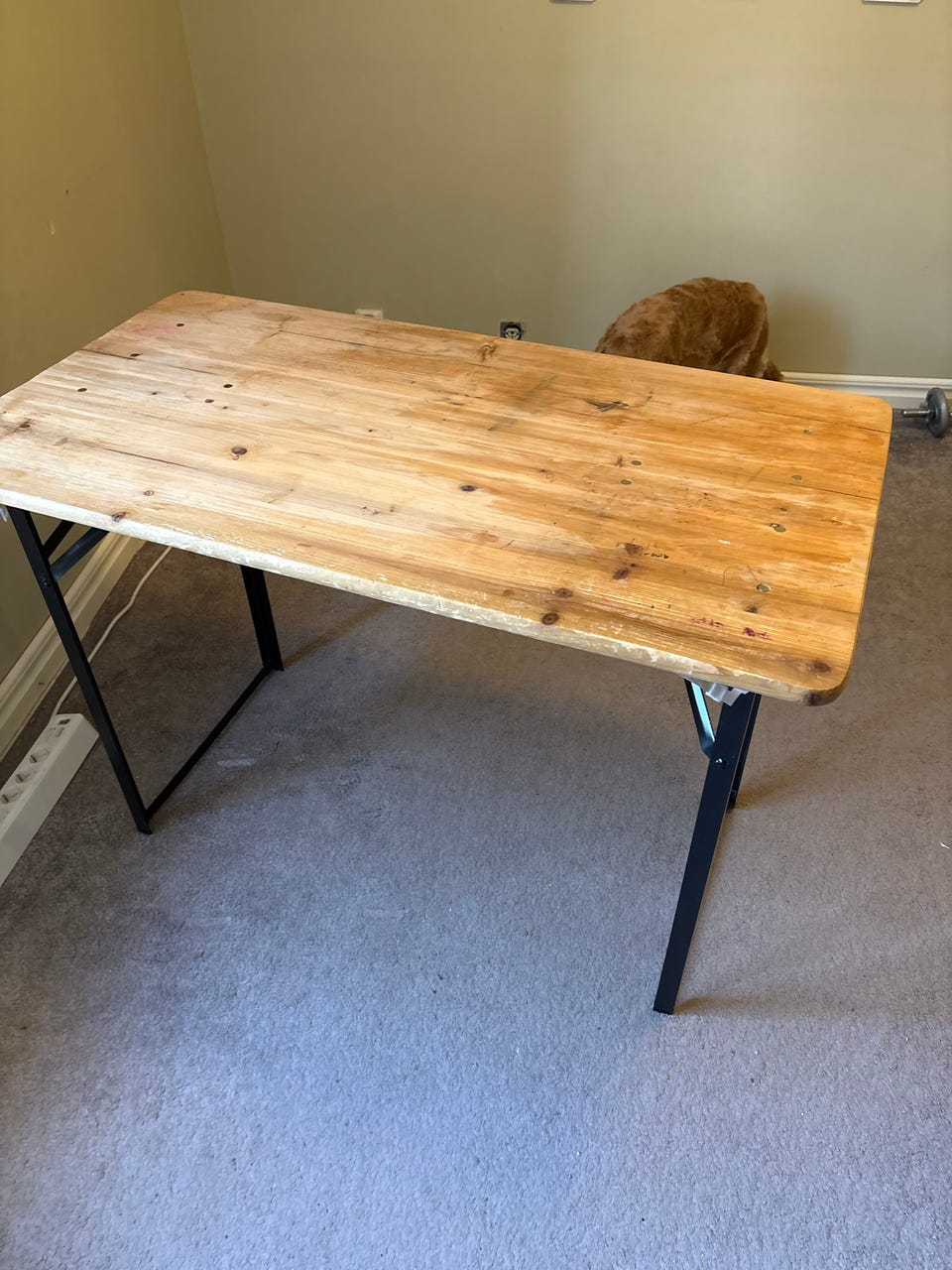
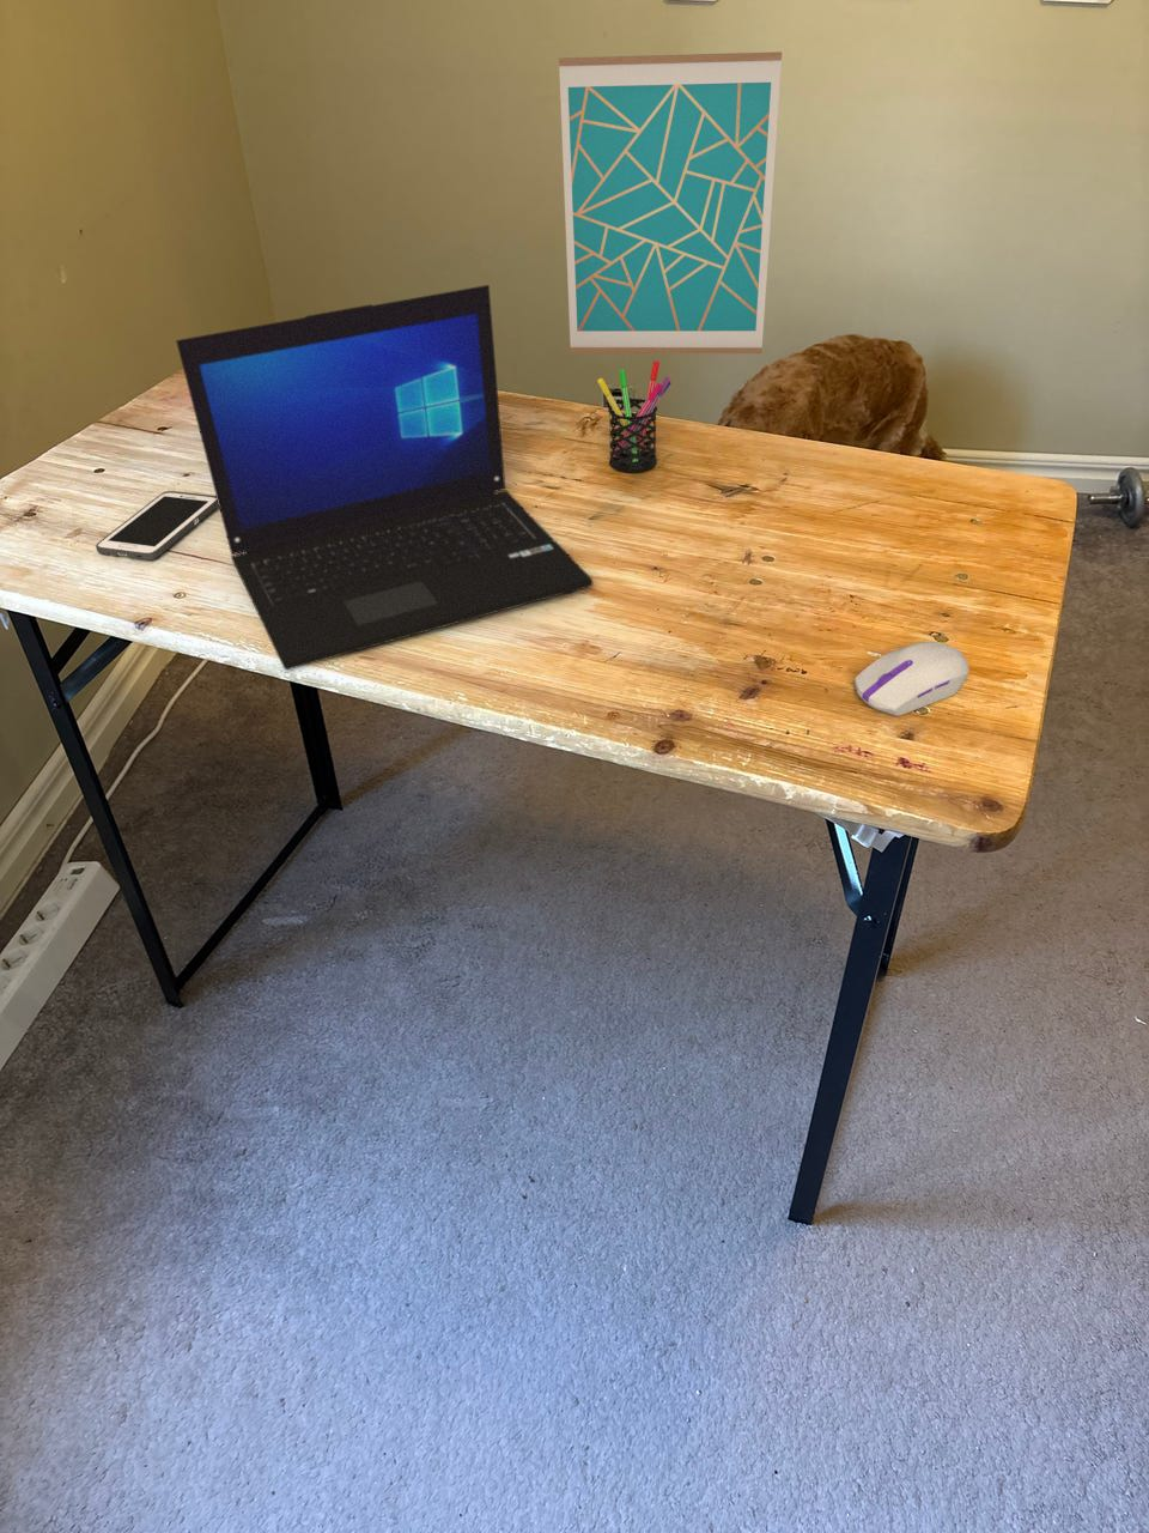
+ cell phone [94,490,218,561]
+ computer mouse [853,641,970,717]
+ wall art [558,51,783,355]
+ laptop [175,284,594,671]
+ pen holder [596,360,671,474]
